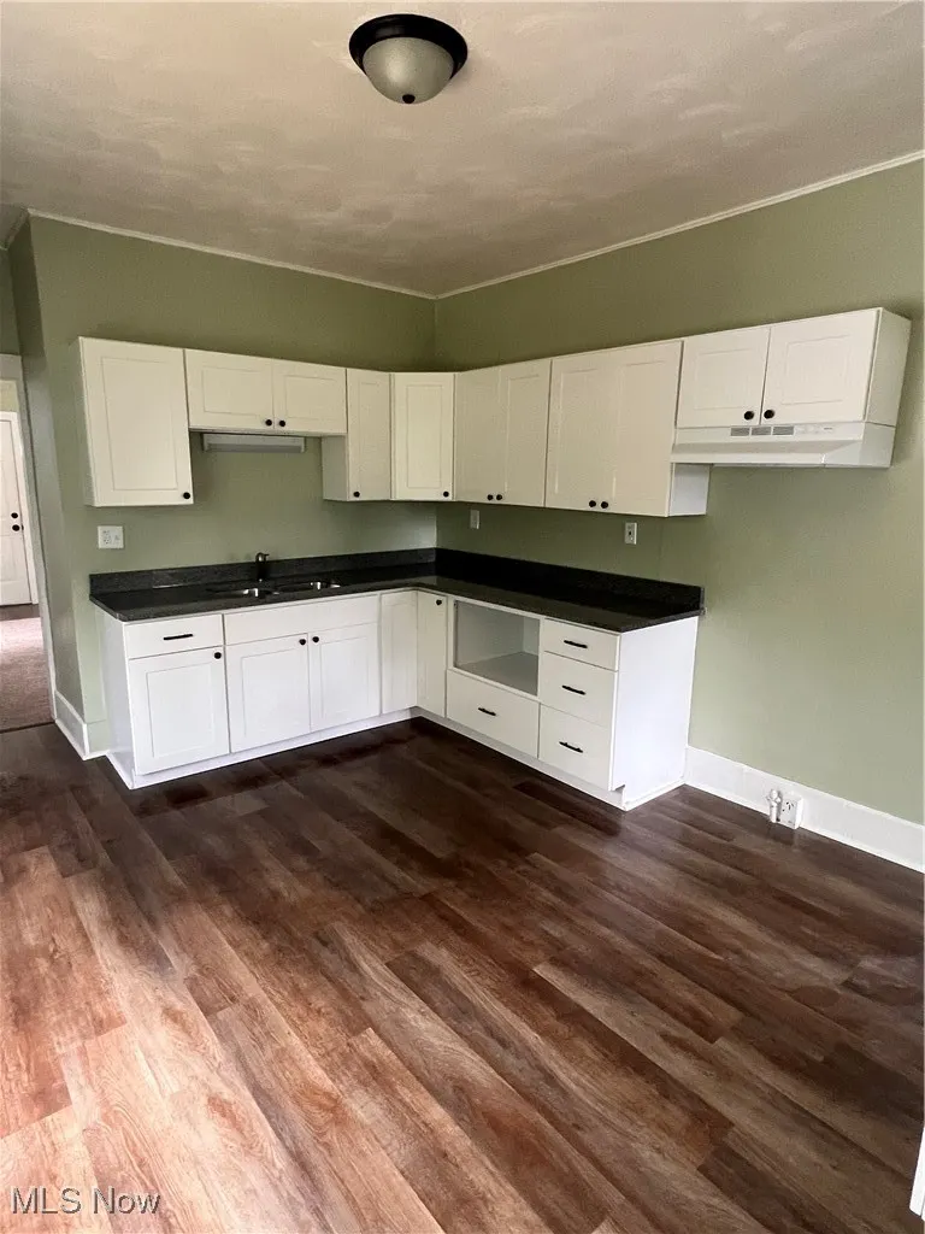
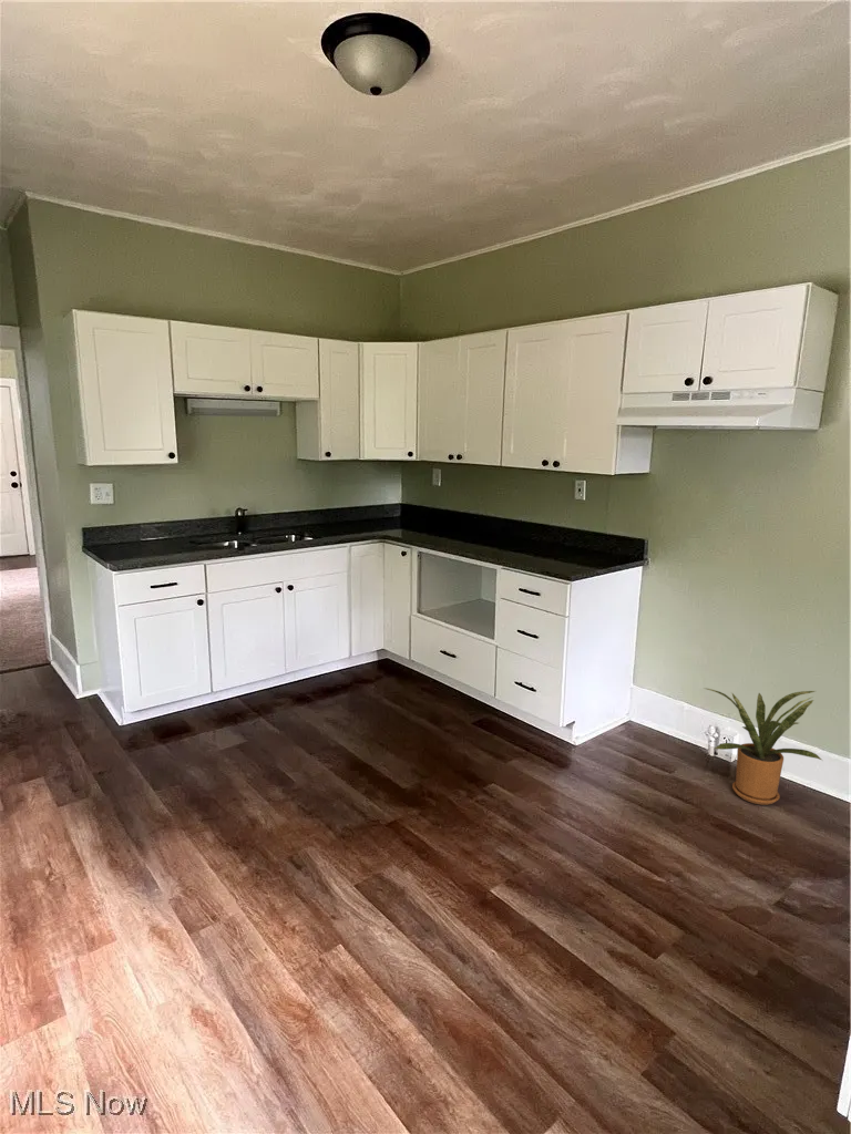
+ house plant [703,687,822,806]
